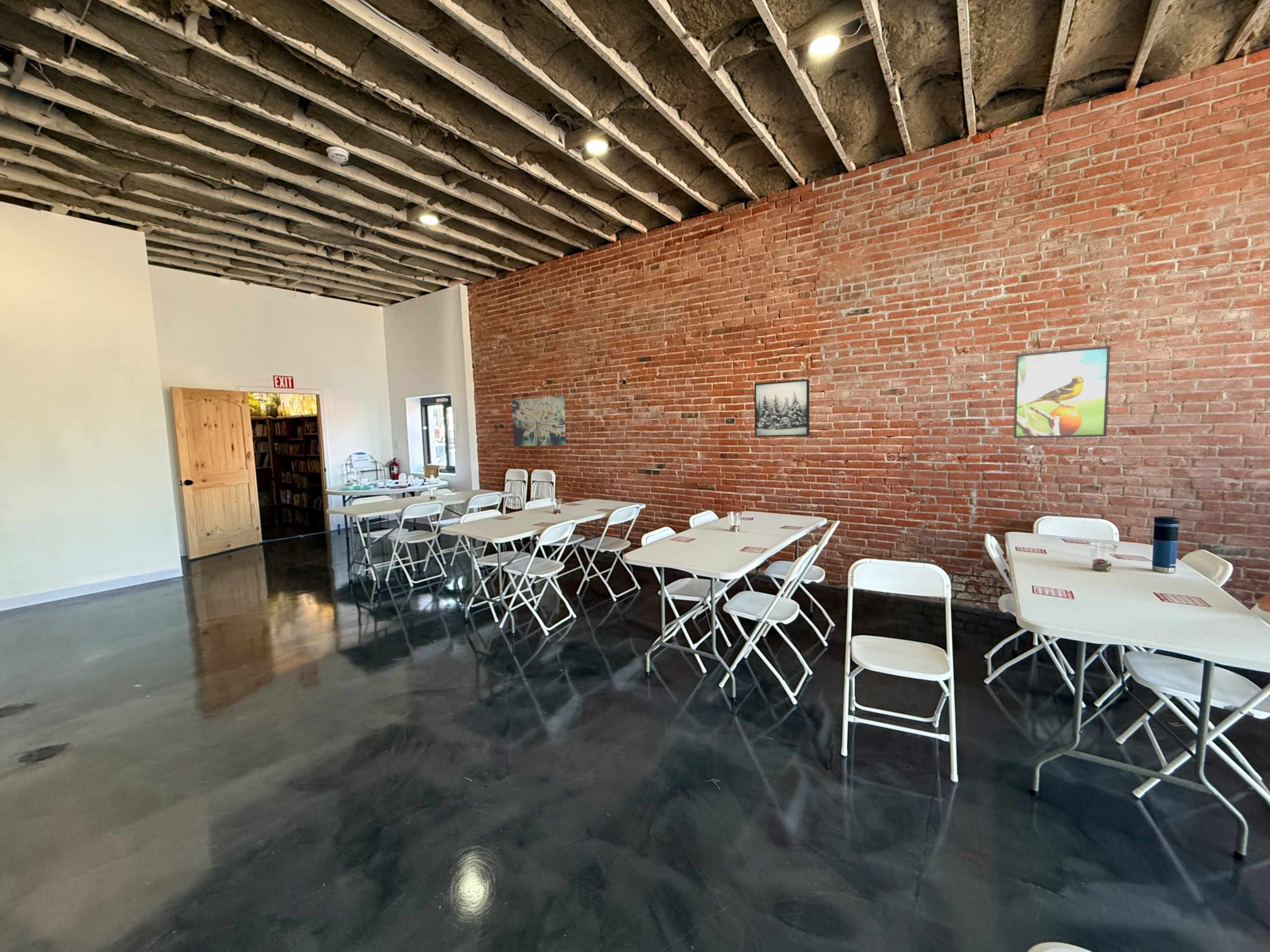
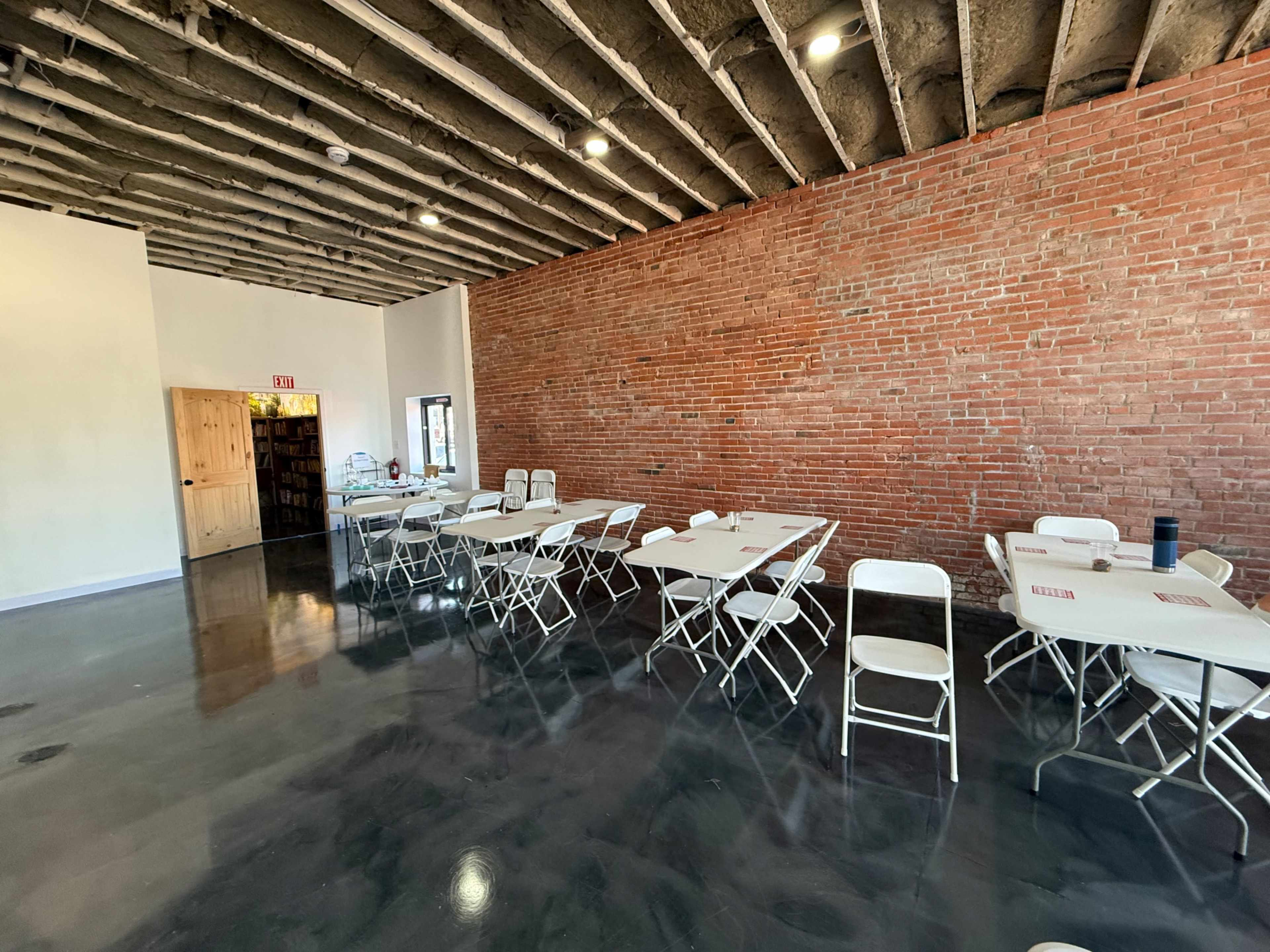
- wall art [754,379,810,437]
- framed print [1013,345,1111,438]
- wall art [511,396,567,447]
